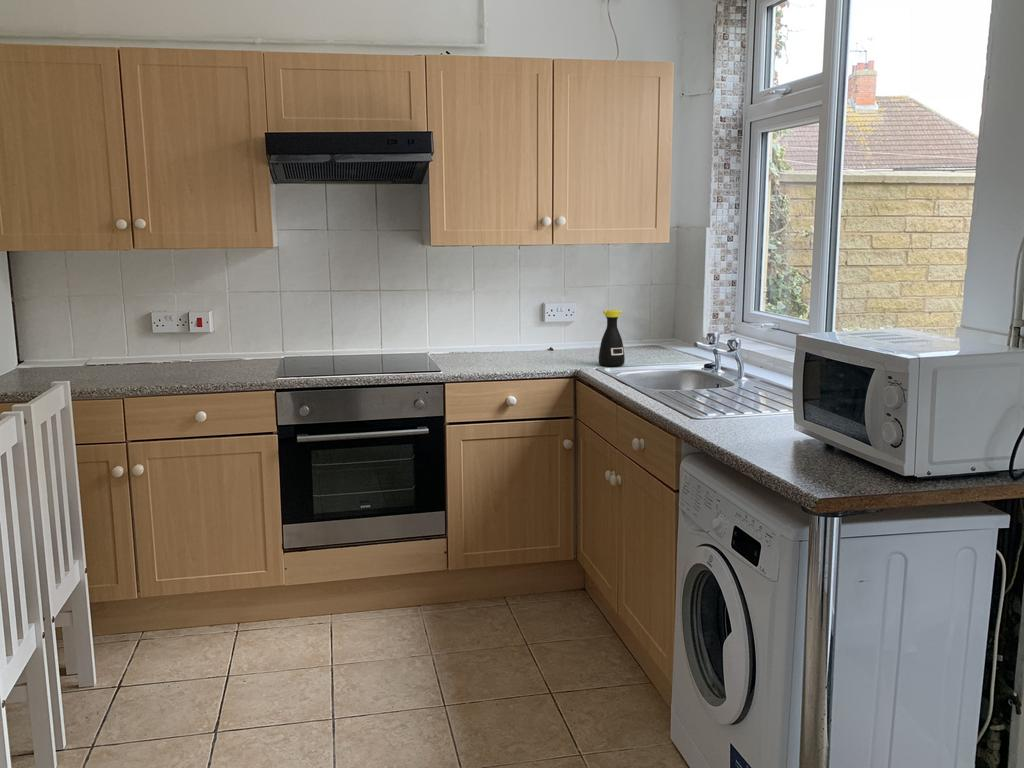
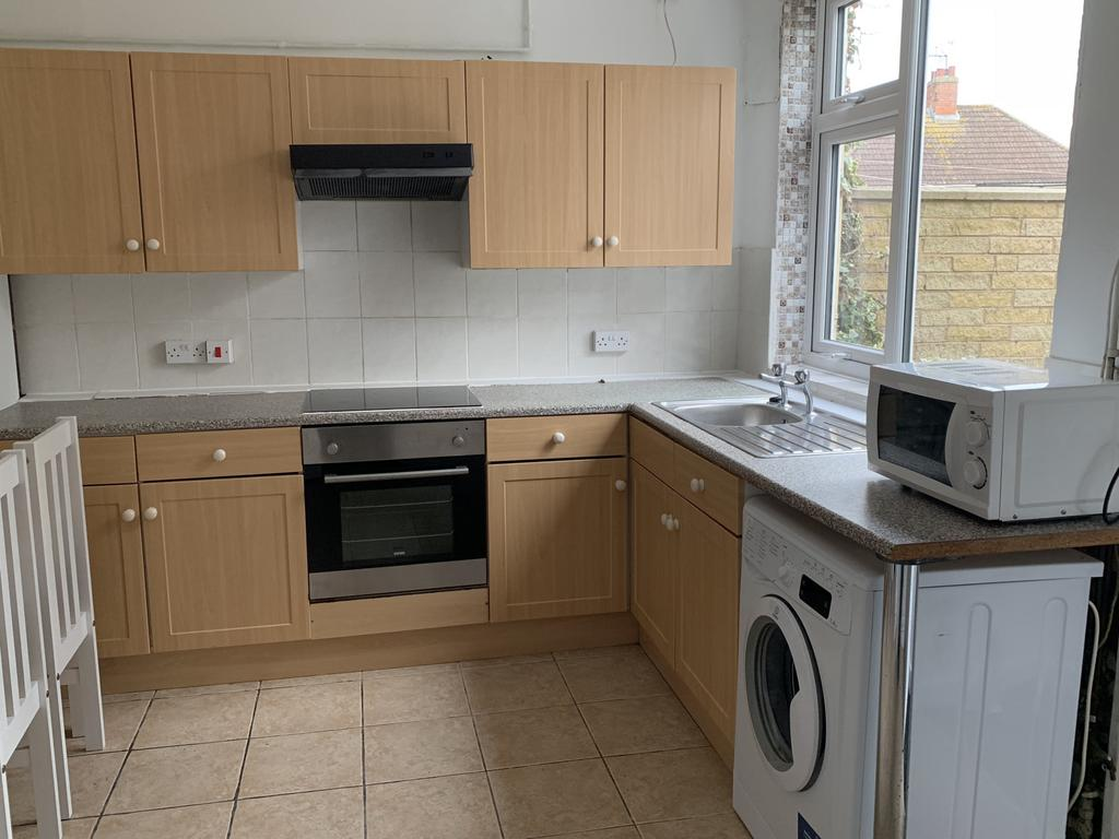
- bottle [598,309,626,367]
